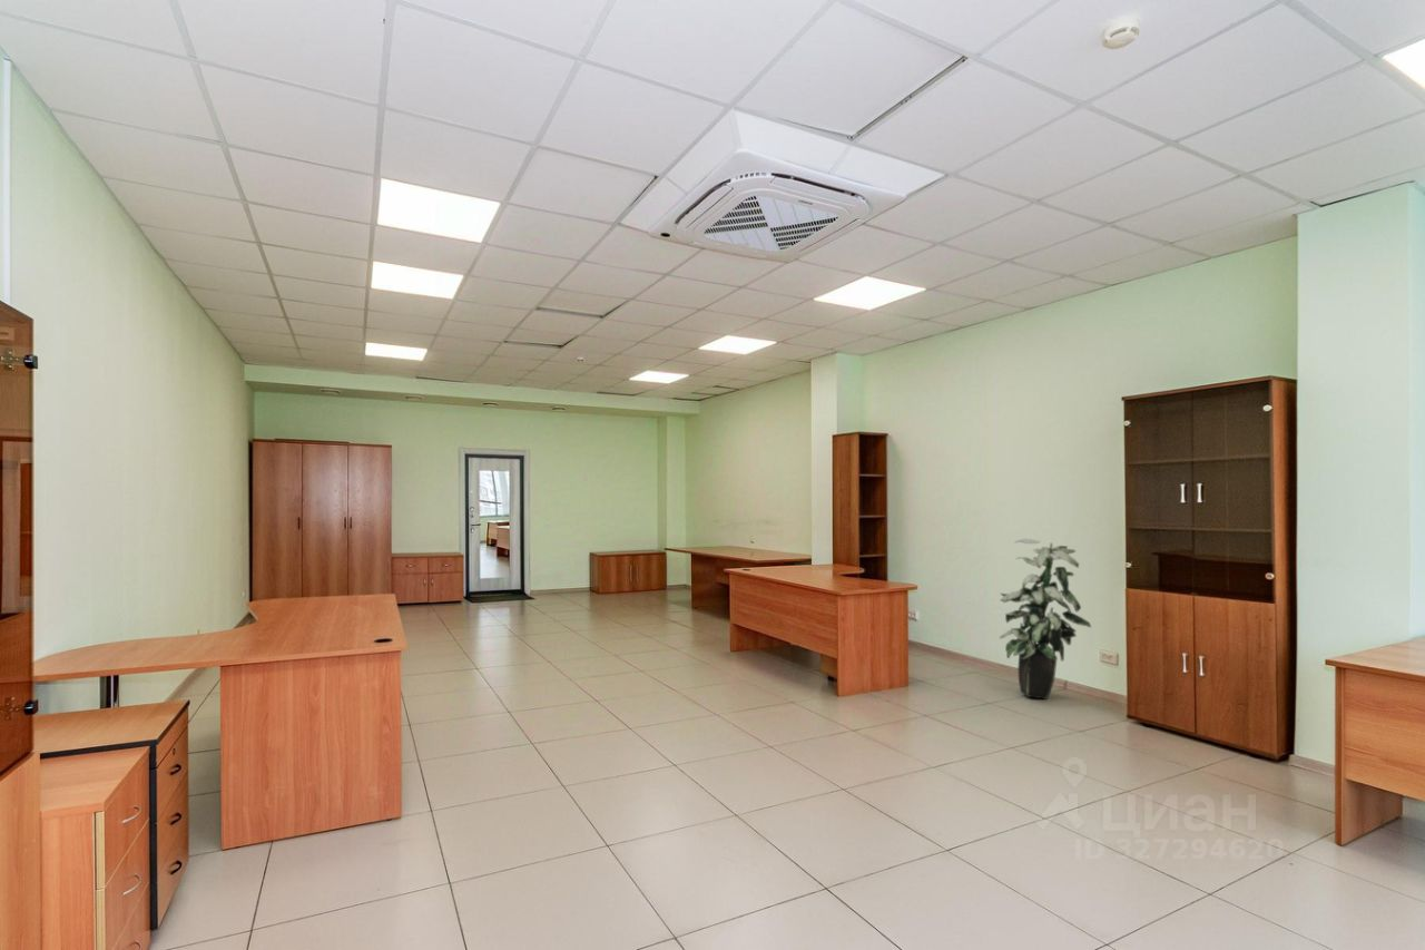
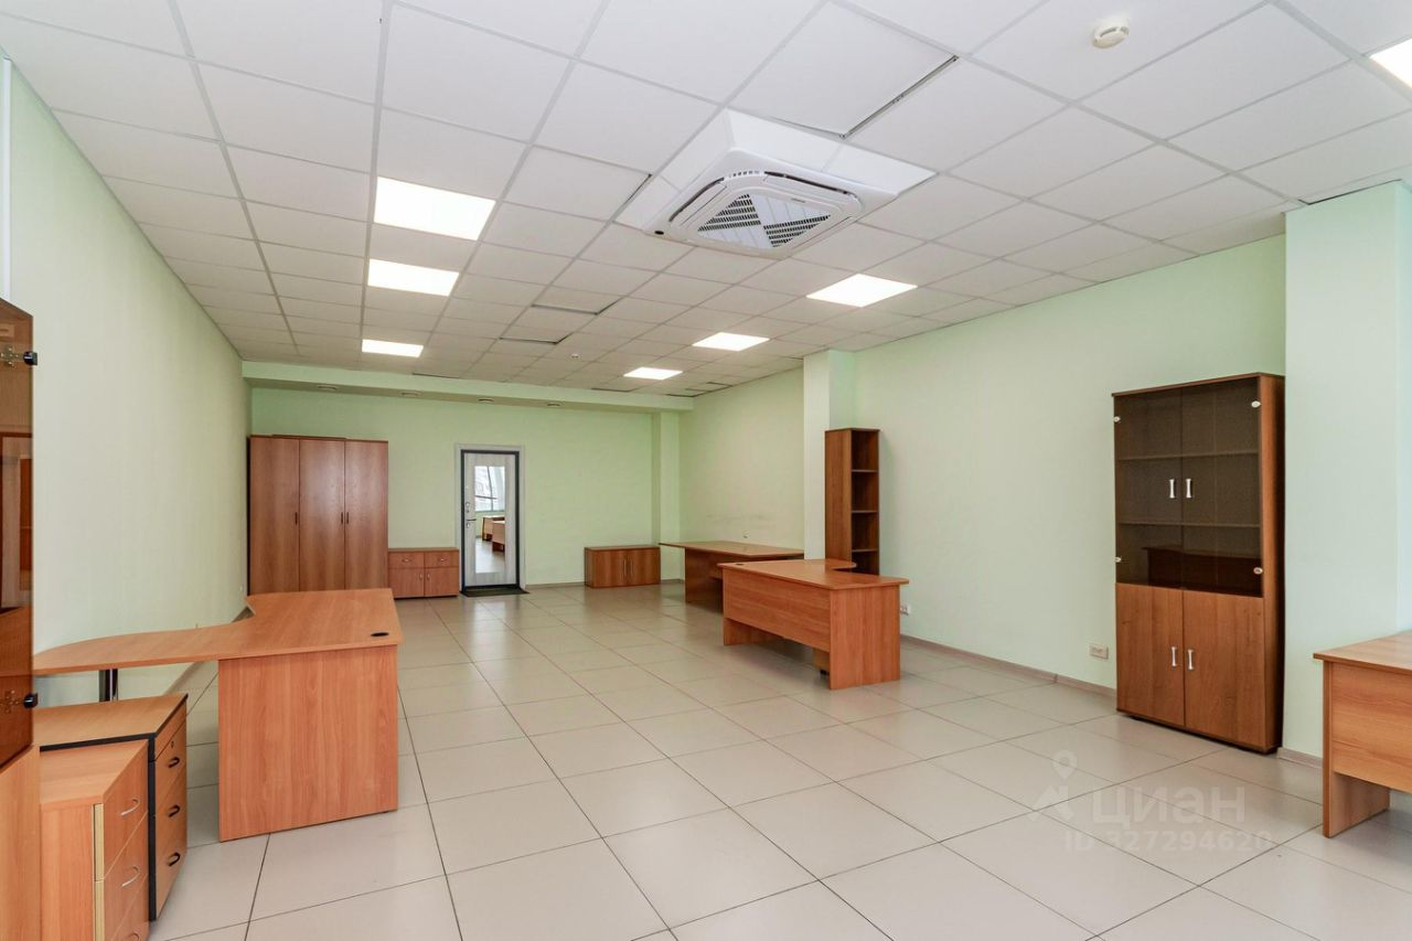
- indoor plant [999,538,1092,701]
